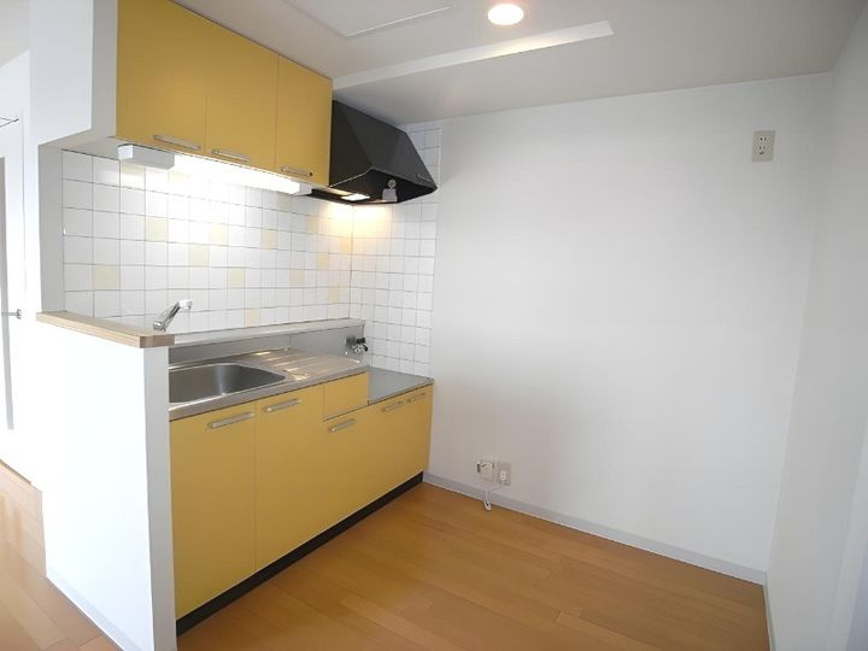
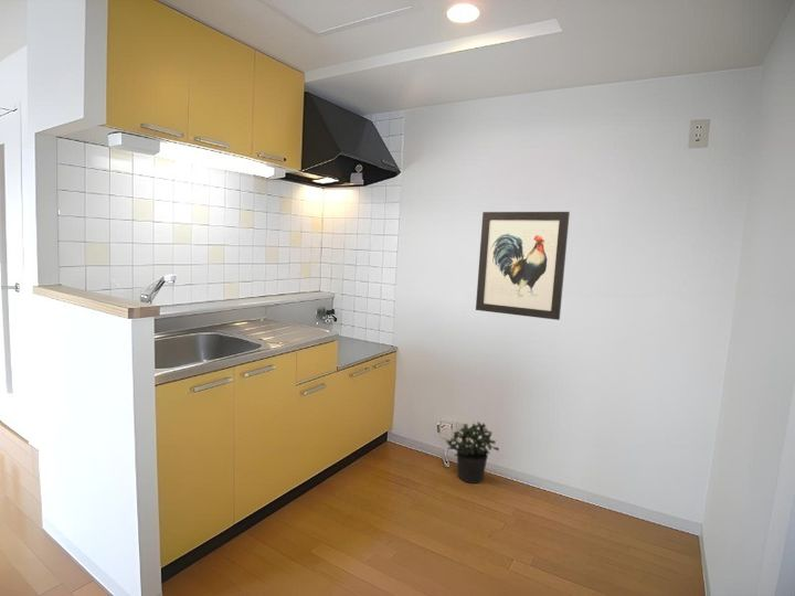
+ potted plant [445,421,500,485]
+ wall art [475,211,571,321]
